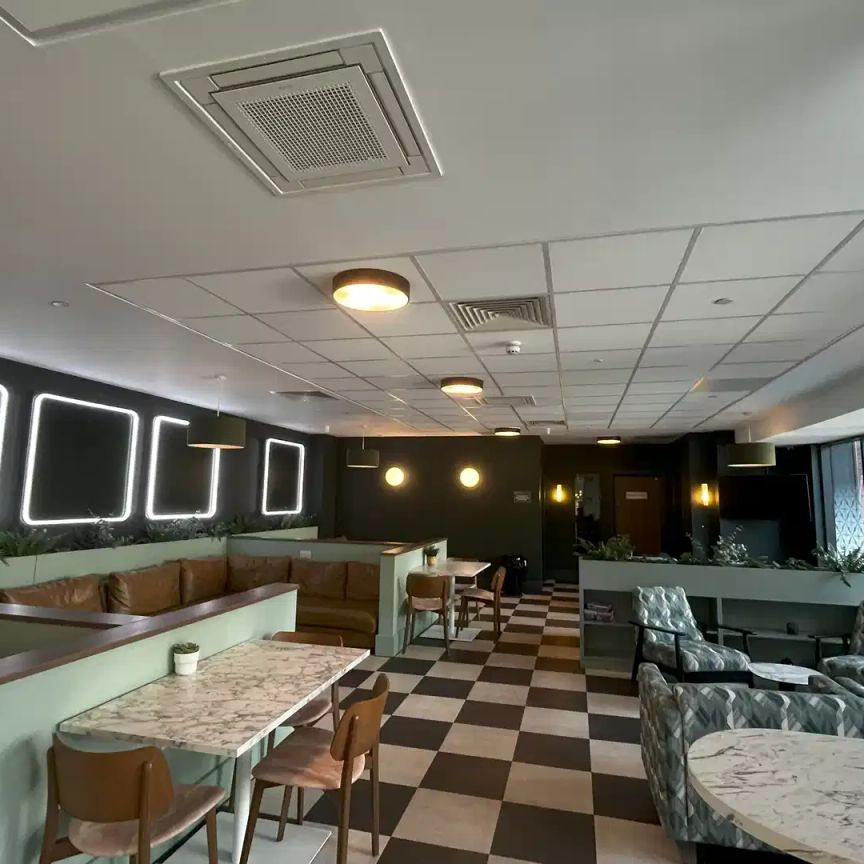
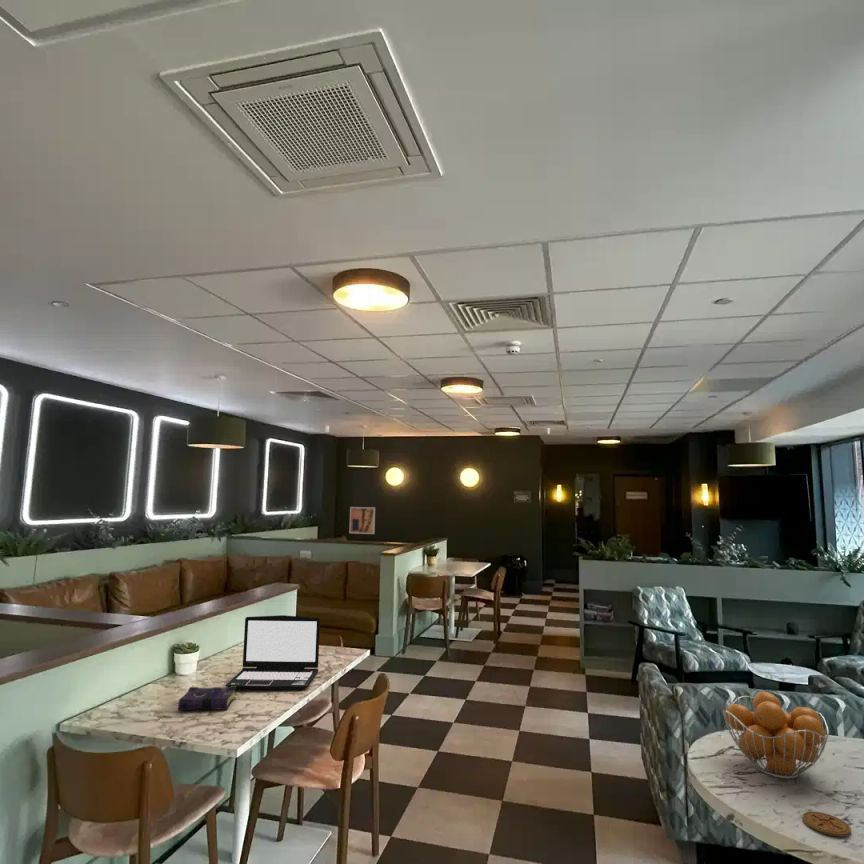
+ fruit basket [722,691,830,780]
+ coaster [802,811,852,838]
+ book [177,686,237,712]
+ wall art [348,506,376,535]
+ laptop [225,614,321,690]
